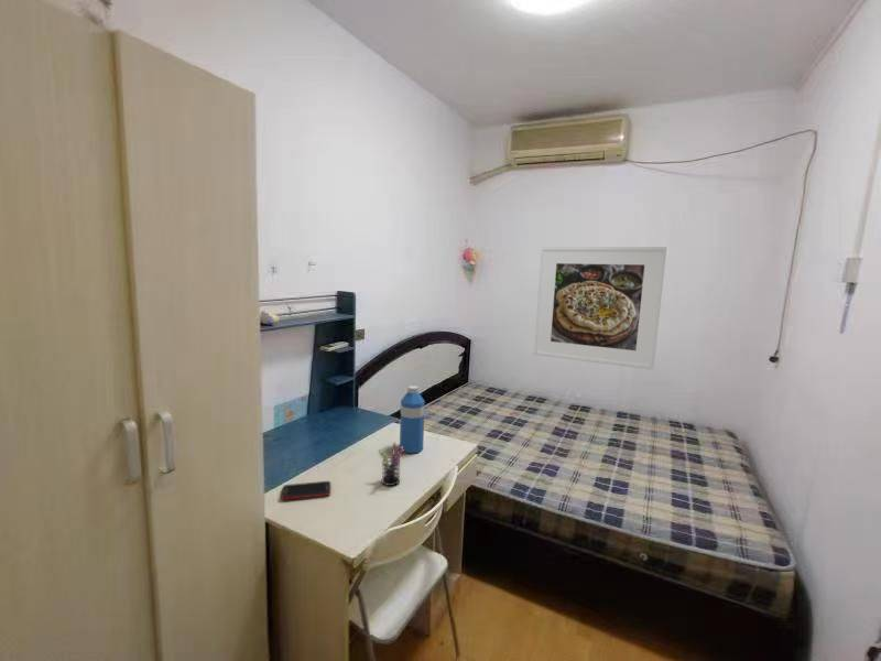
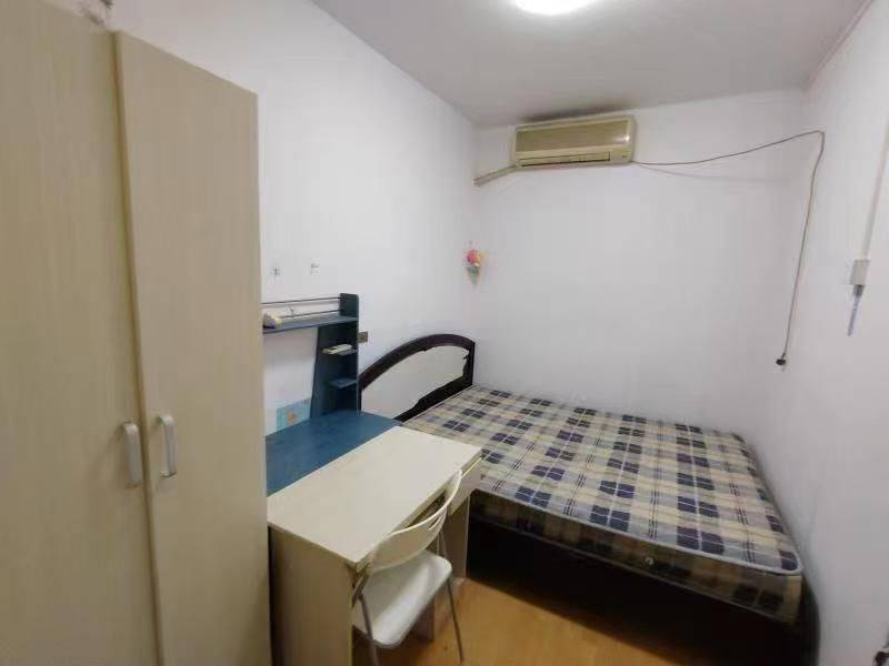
- pen holder [378,441,404,487]
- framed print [533,246,667,371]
- cell phone [280,480,331,501]
- water bottle [399,384,426,454]
